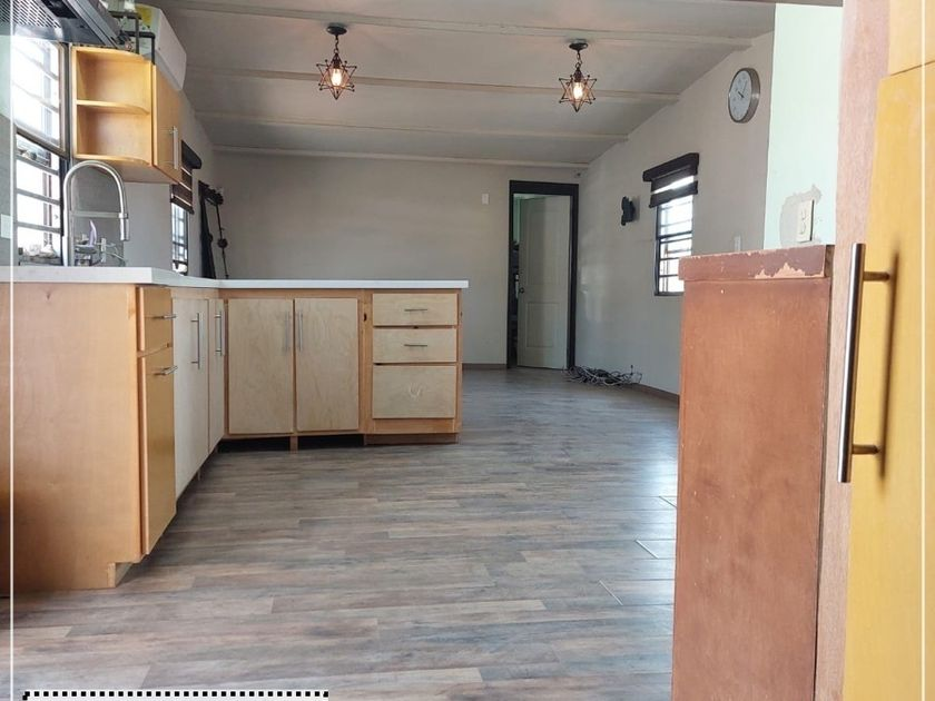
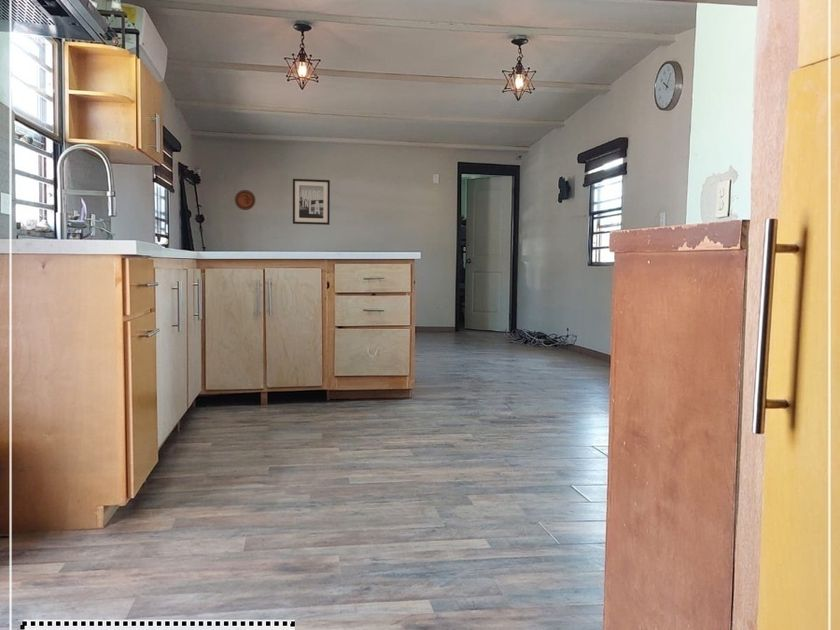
+ wall art [292,178,331,226]
+ decorative plate [234,189,256,211]
